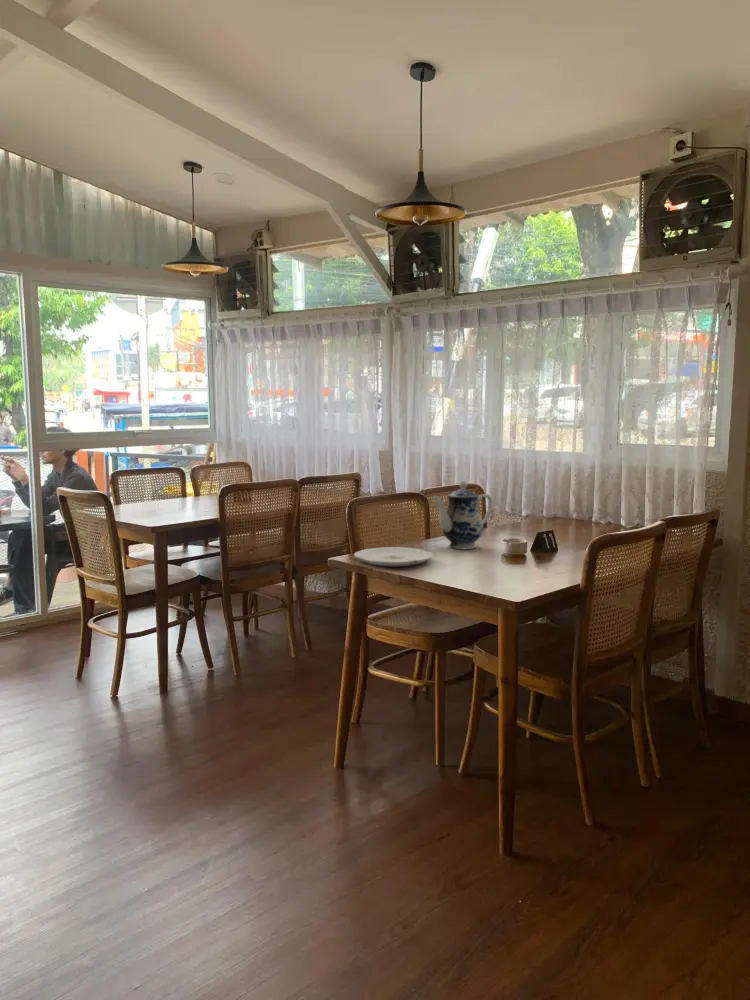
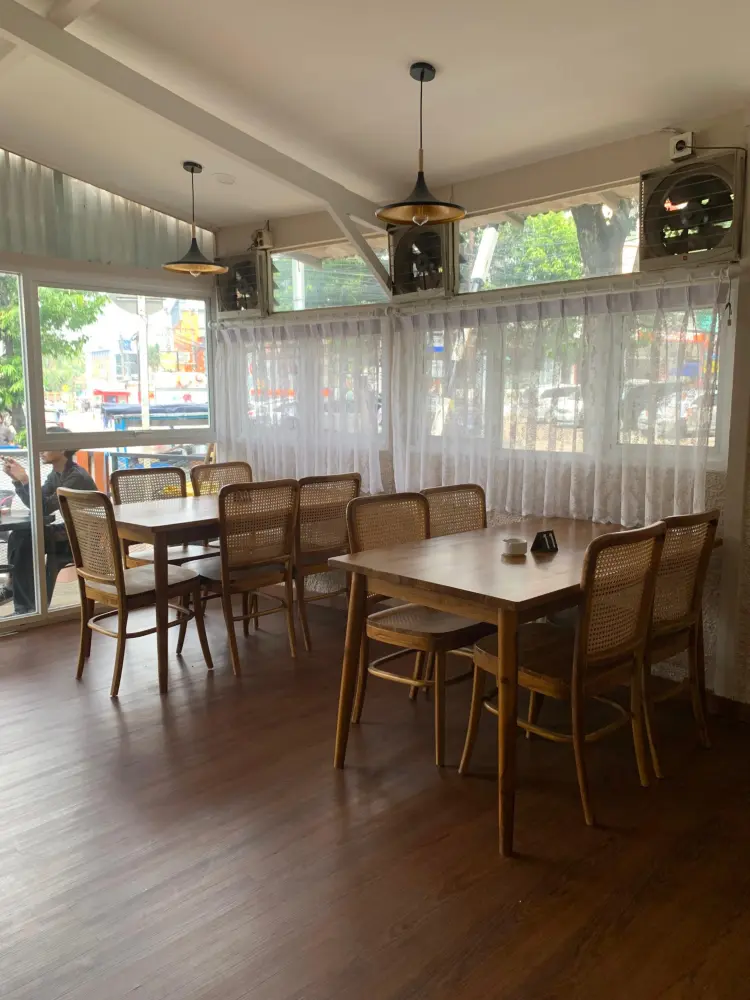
- plate [353,546,434,567]
- teapot [432,480,493,550]
